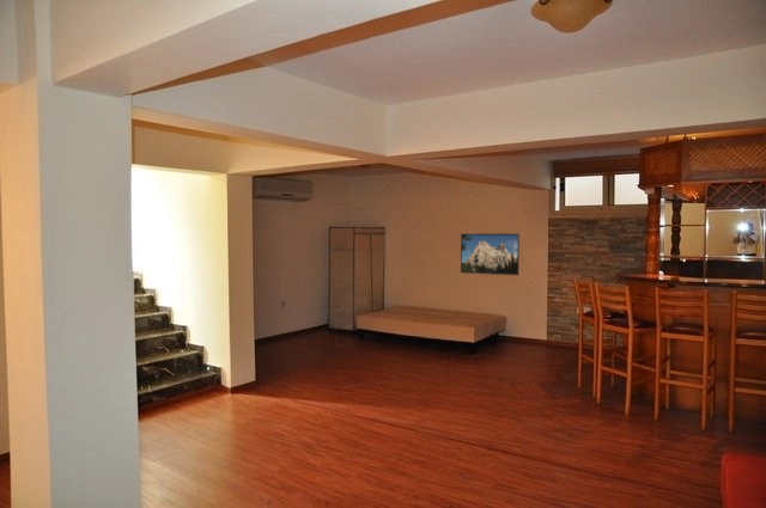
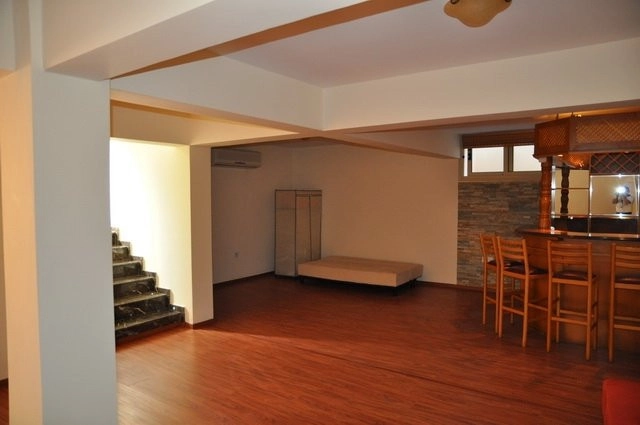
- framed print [460,232,521,276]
